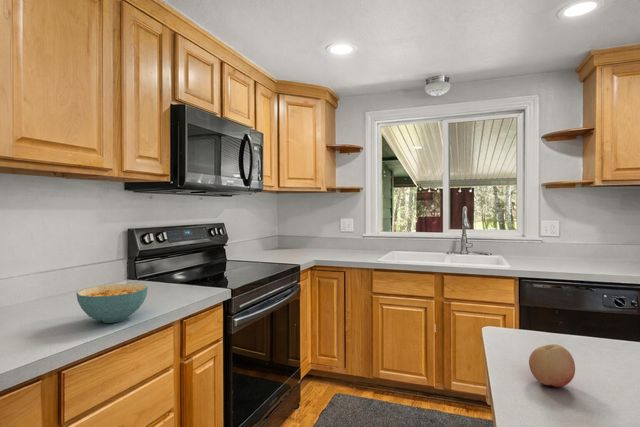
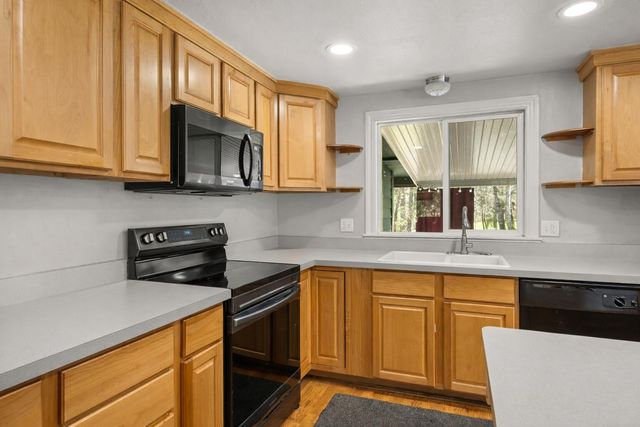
- cereal bowl [75,283,149,324]
- fruit [528,343,576,388]
